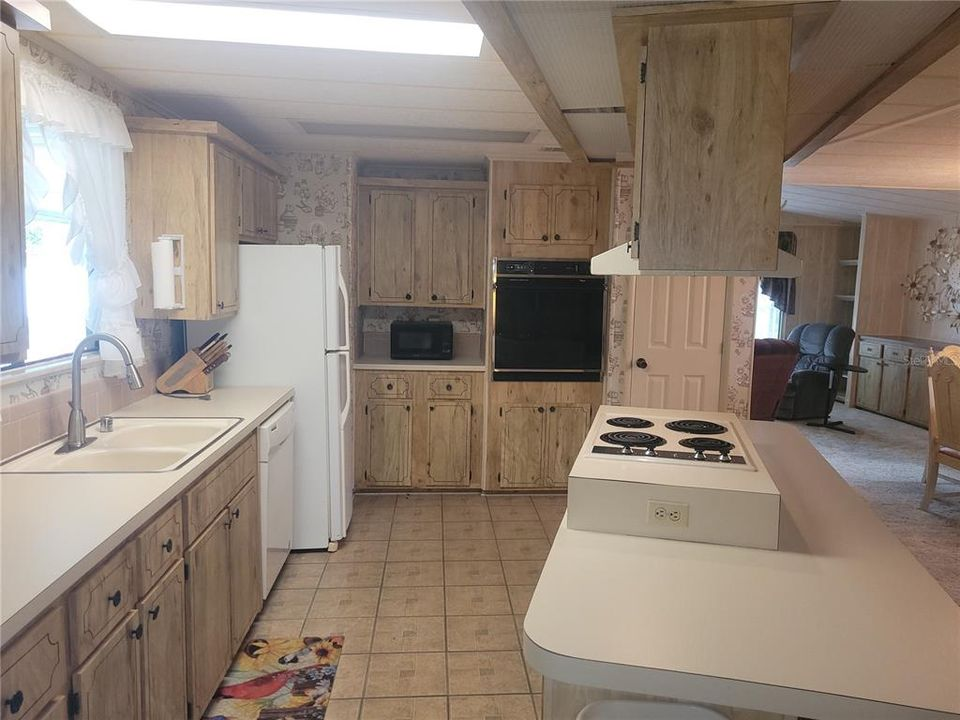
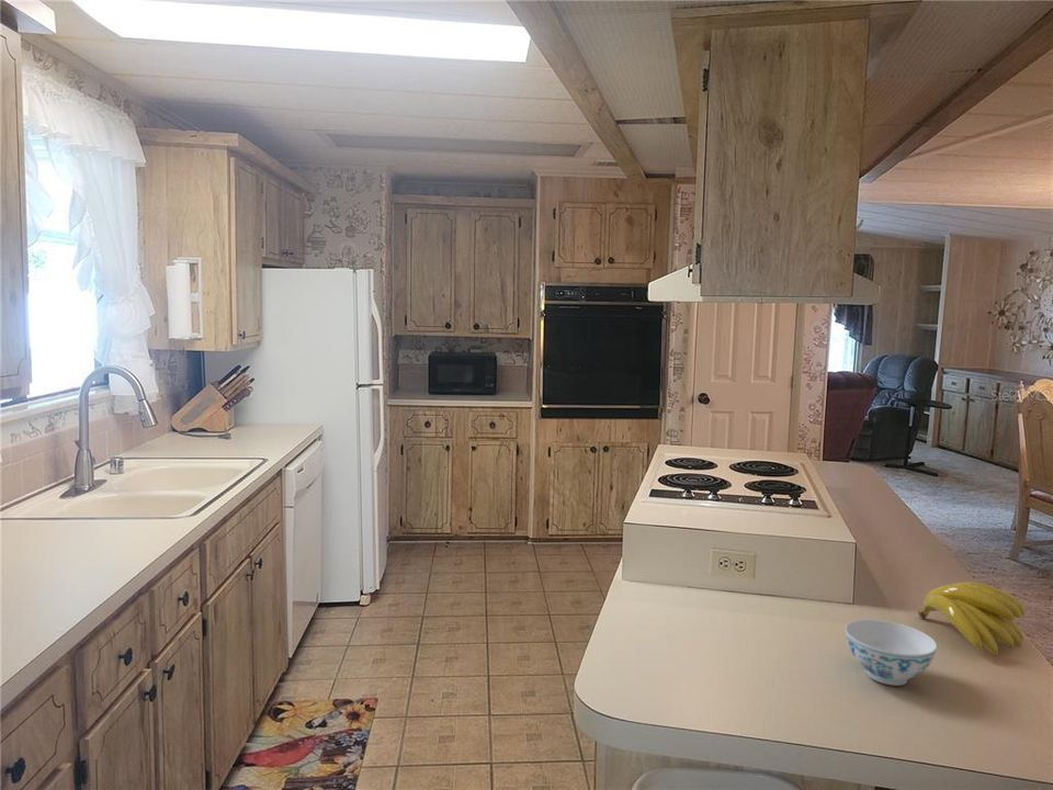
+ banana [917,582,1027,657]
+ chinaware [845,619,938,687]
